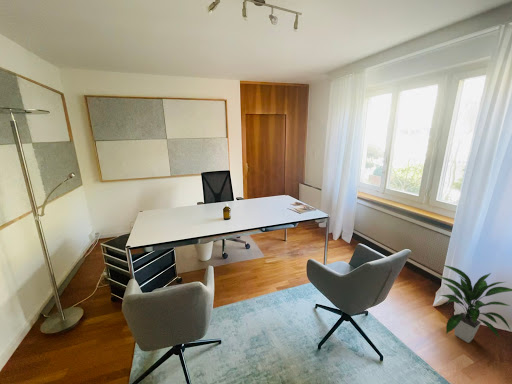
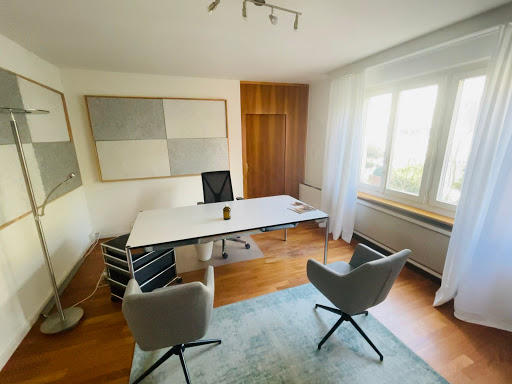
- indoor plant [438,264,512,344]
